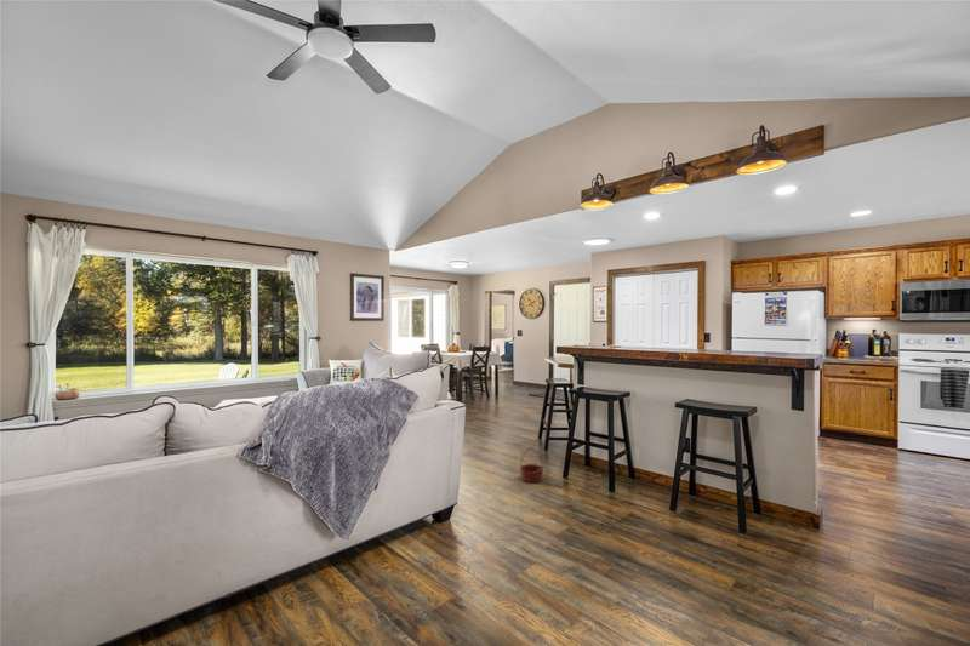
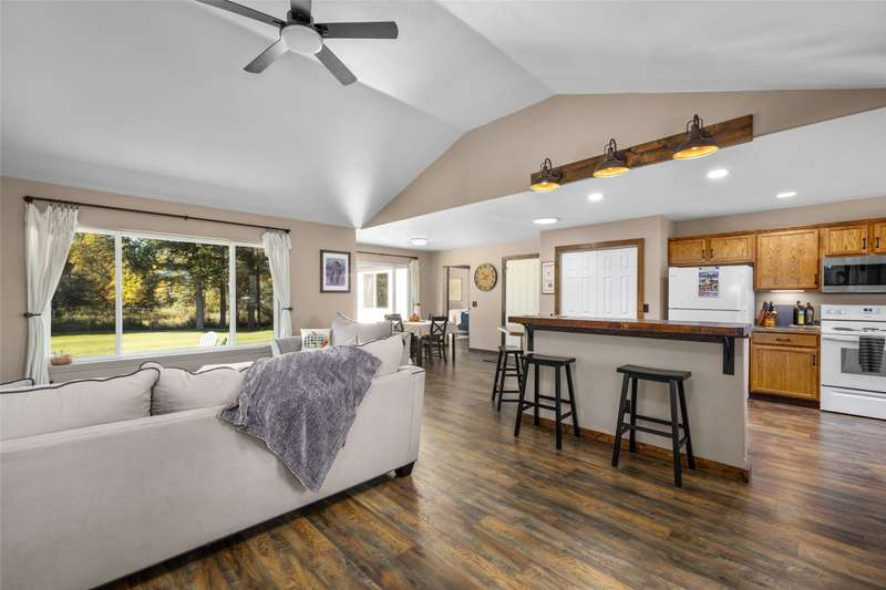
- basket [519,447,544,484]
